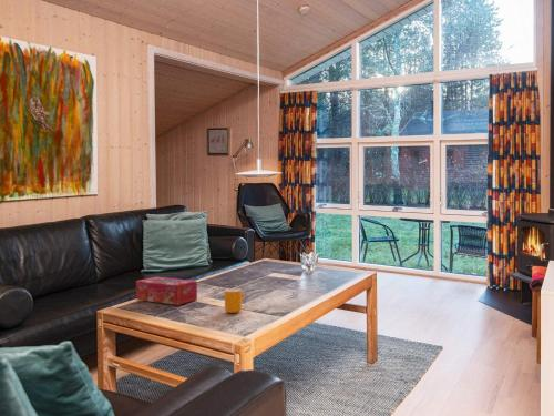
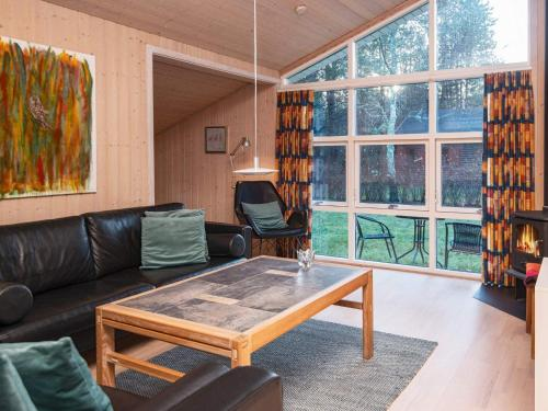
- tissue box [135,276,198,306]
- mug [224,287,244,314]
